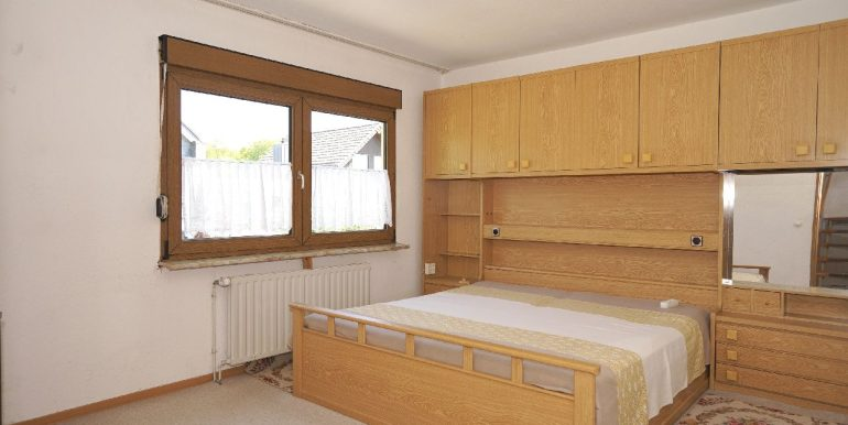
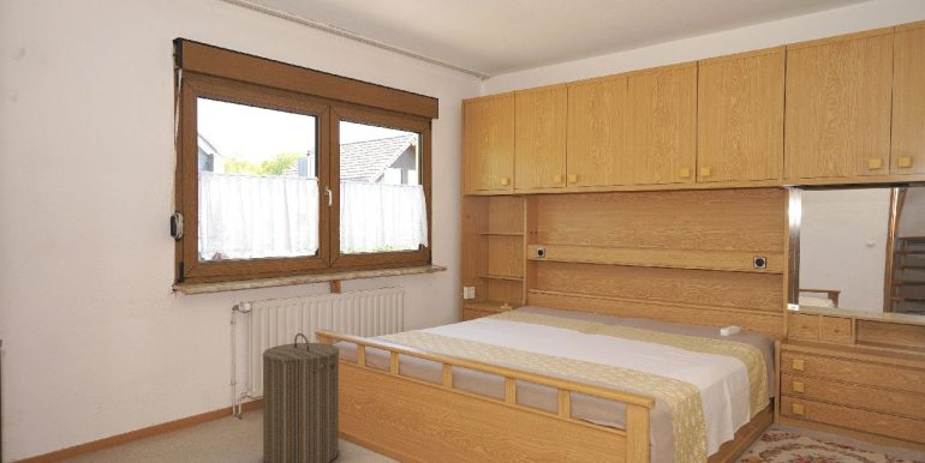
+ laundry hamper [261,332,340,463]
